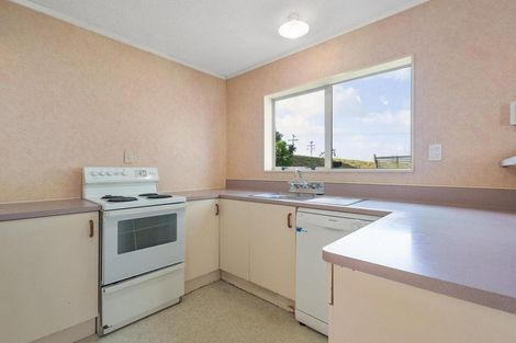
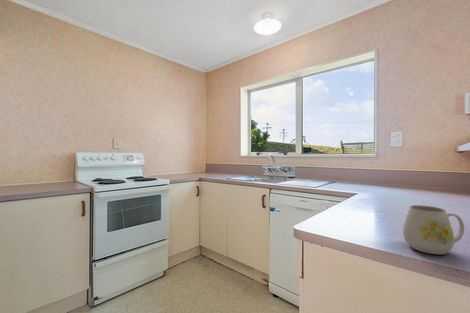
+ mug [402,204,465,255]
